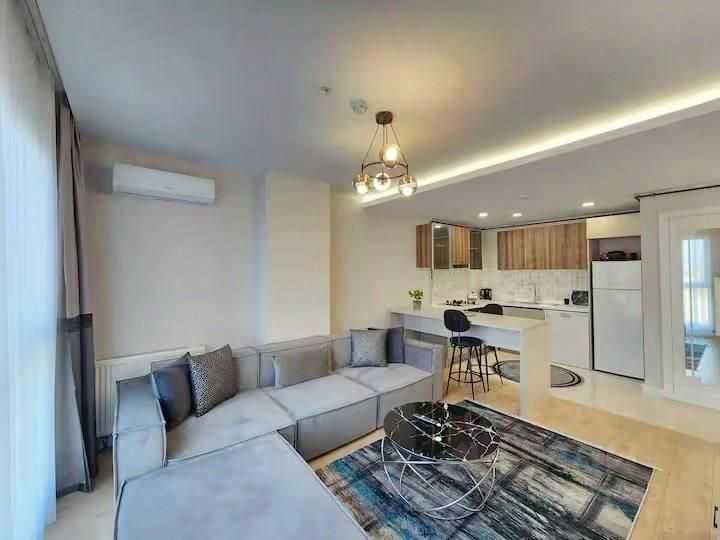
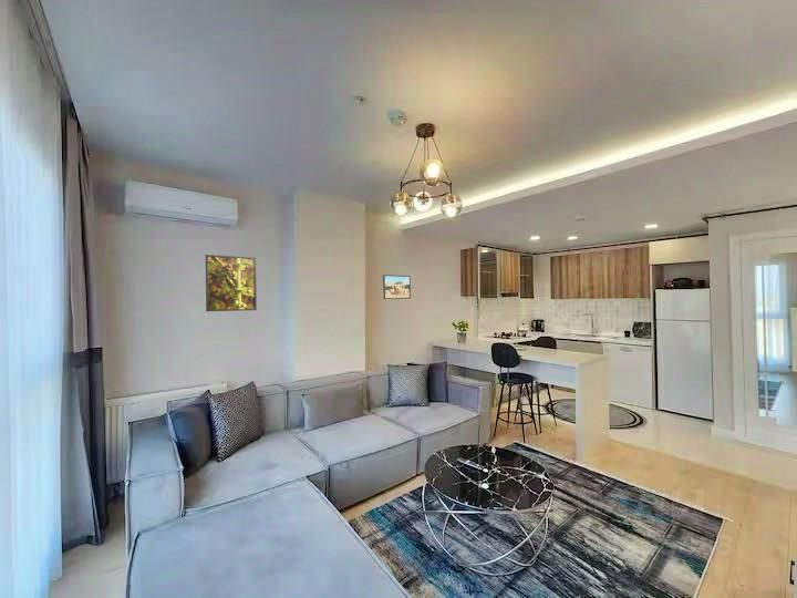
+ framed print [382,274,412,300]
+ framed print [205,254,258,312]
